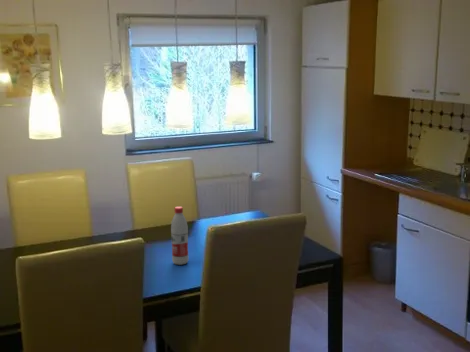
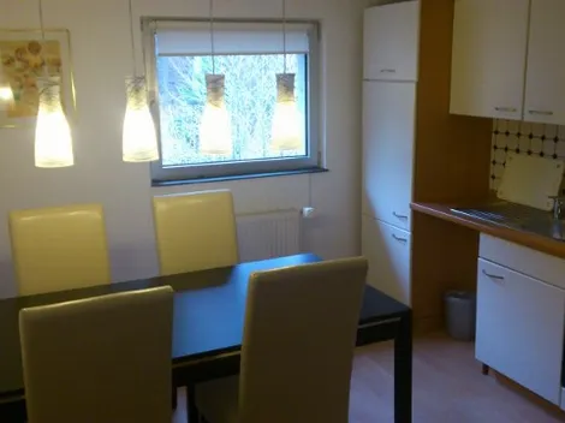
- water bottle [170,206,189,266]
